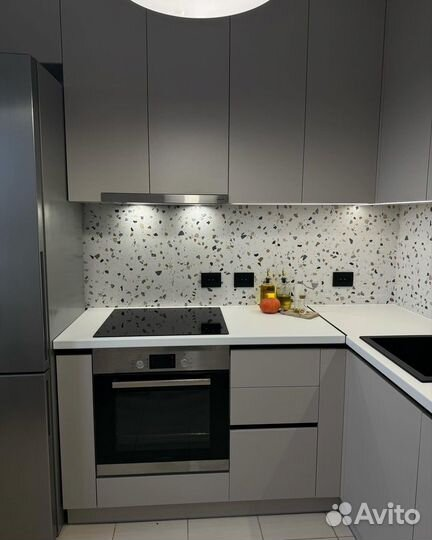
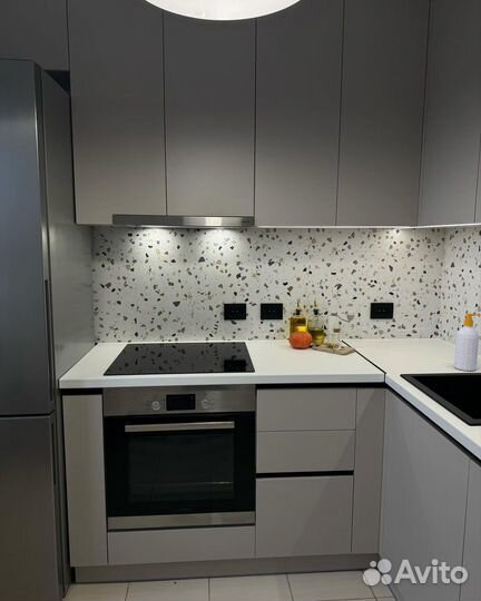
+ soap bottle [453,313,481,372]
